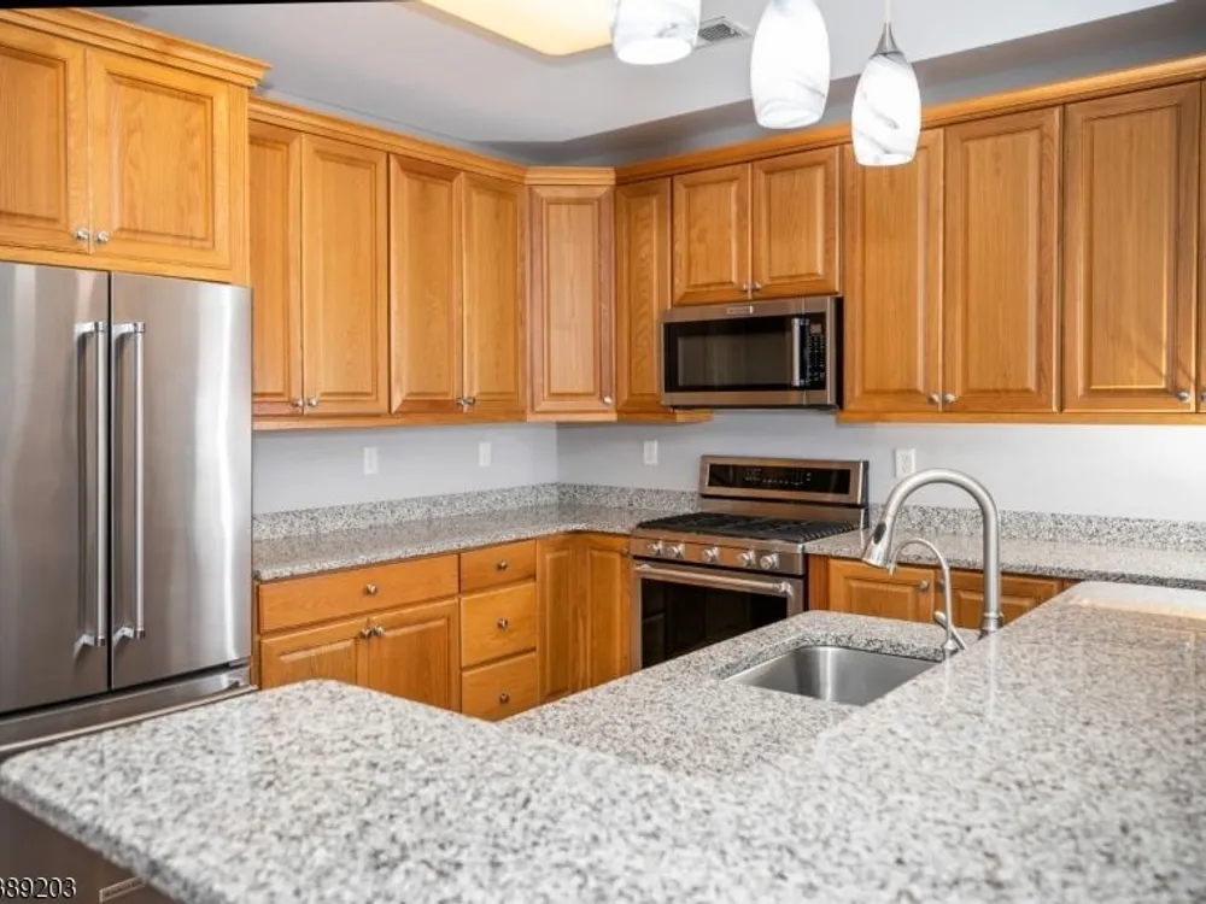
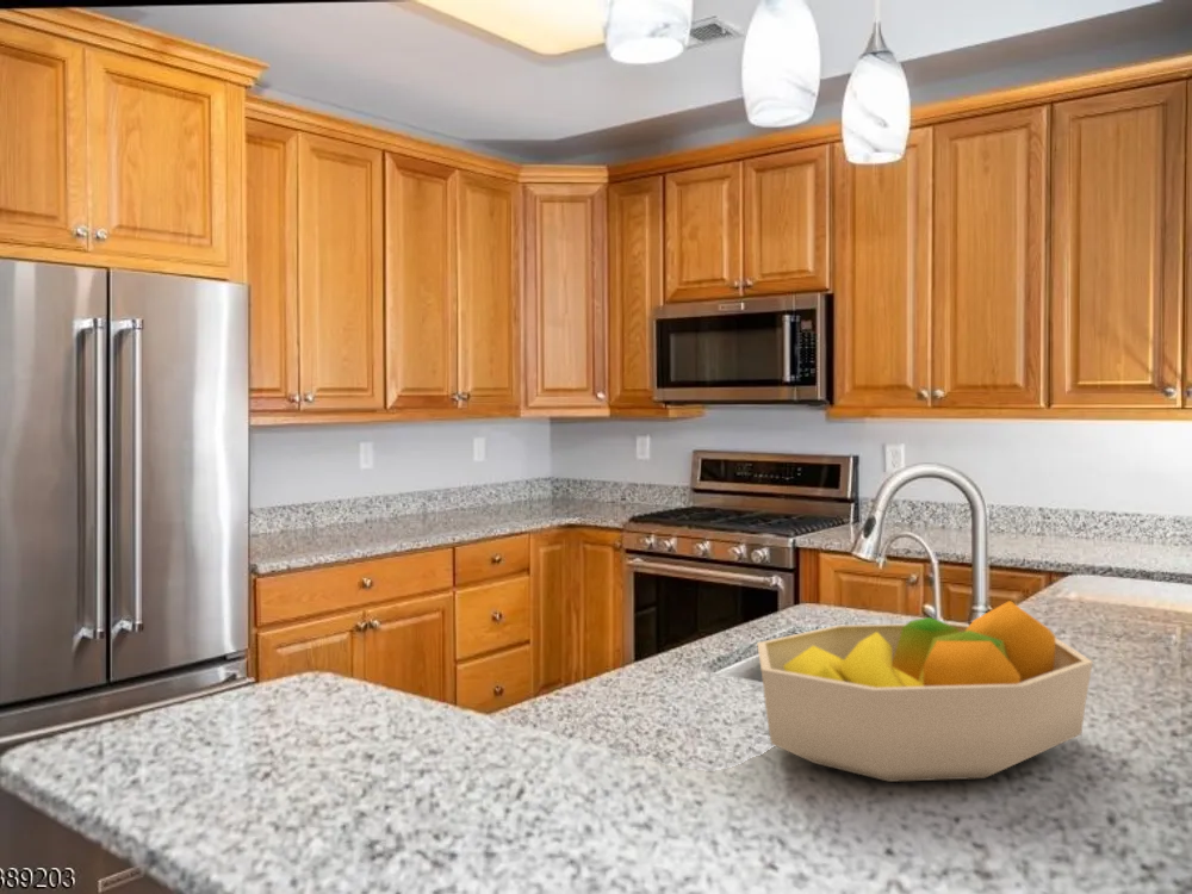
+ fruit bowl [756,600,1094,783]
